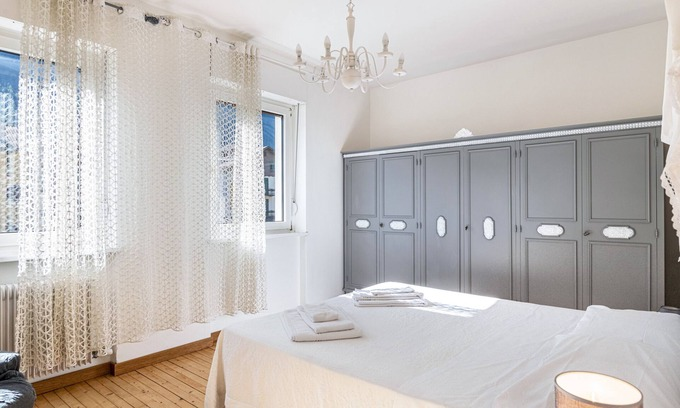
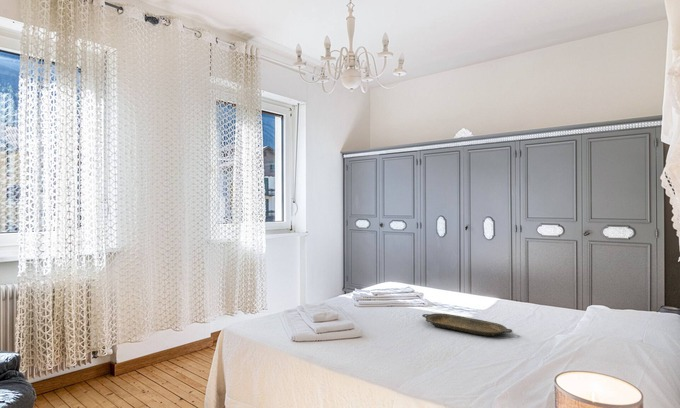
+ serving tray [421,312,513,337]
